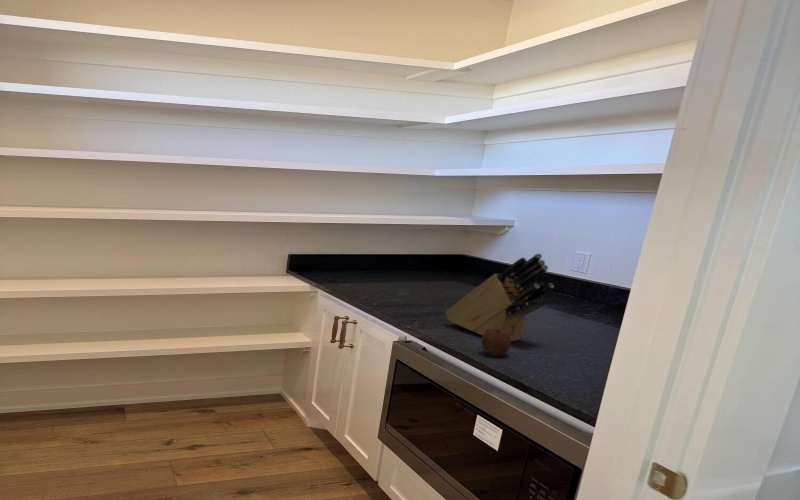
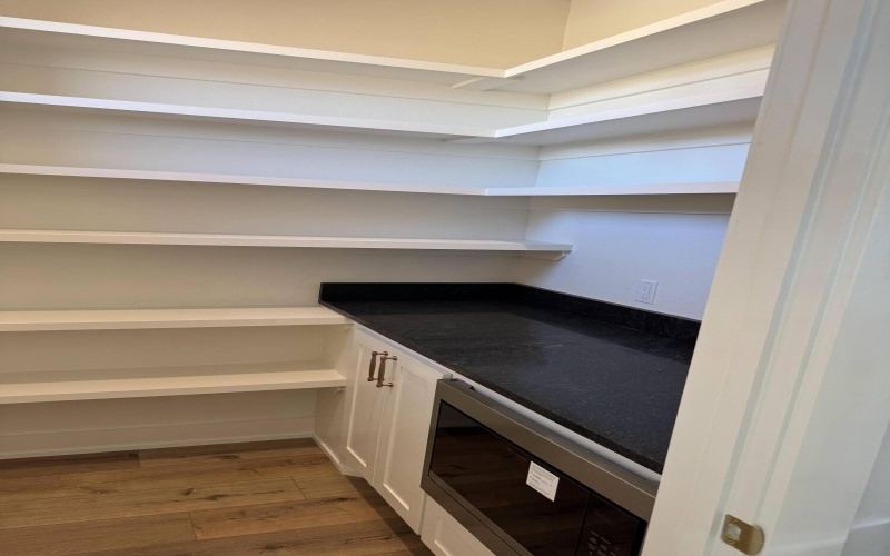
- knife block [444,252,555,342]
- apple [480,328,512,357]
